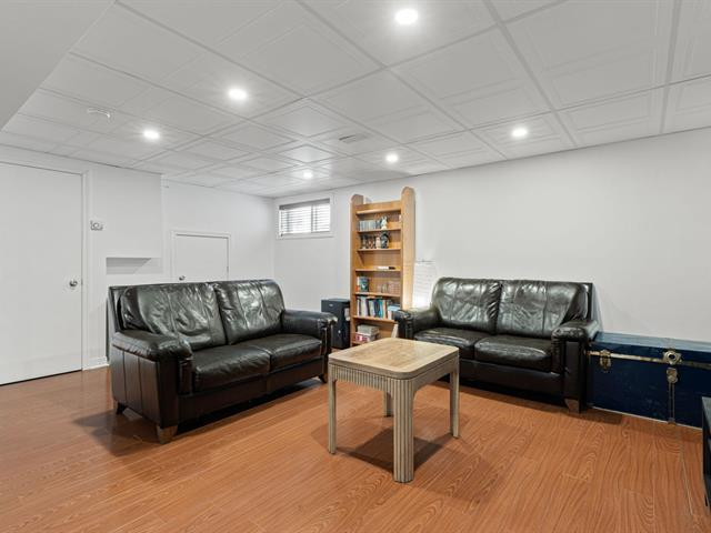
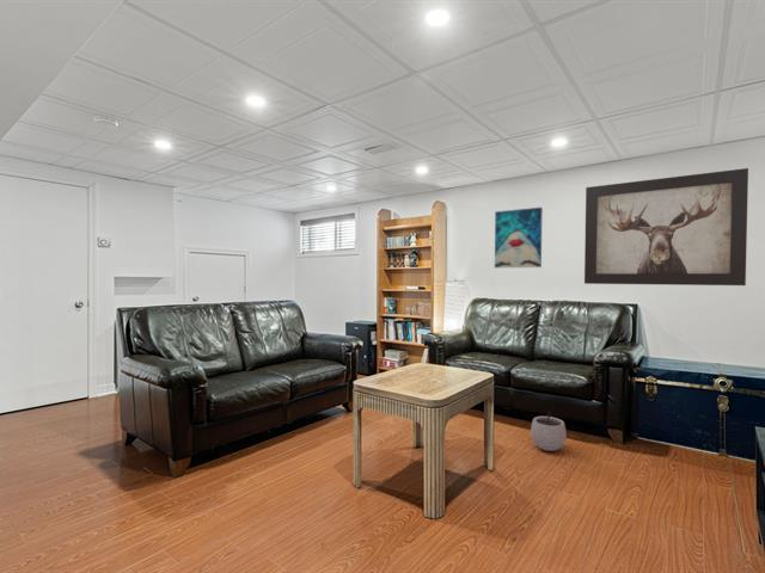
+ plant pot [530,408,568,452]
+ wall art [494,207,544,269]
+ wall art [583,167,749,286]
